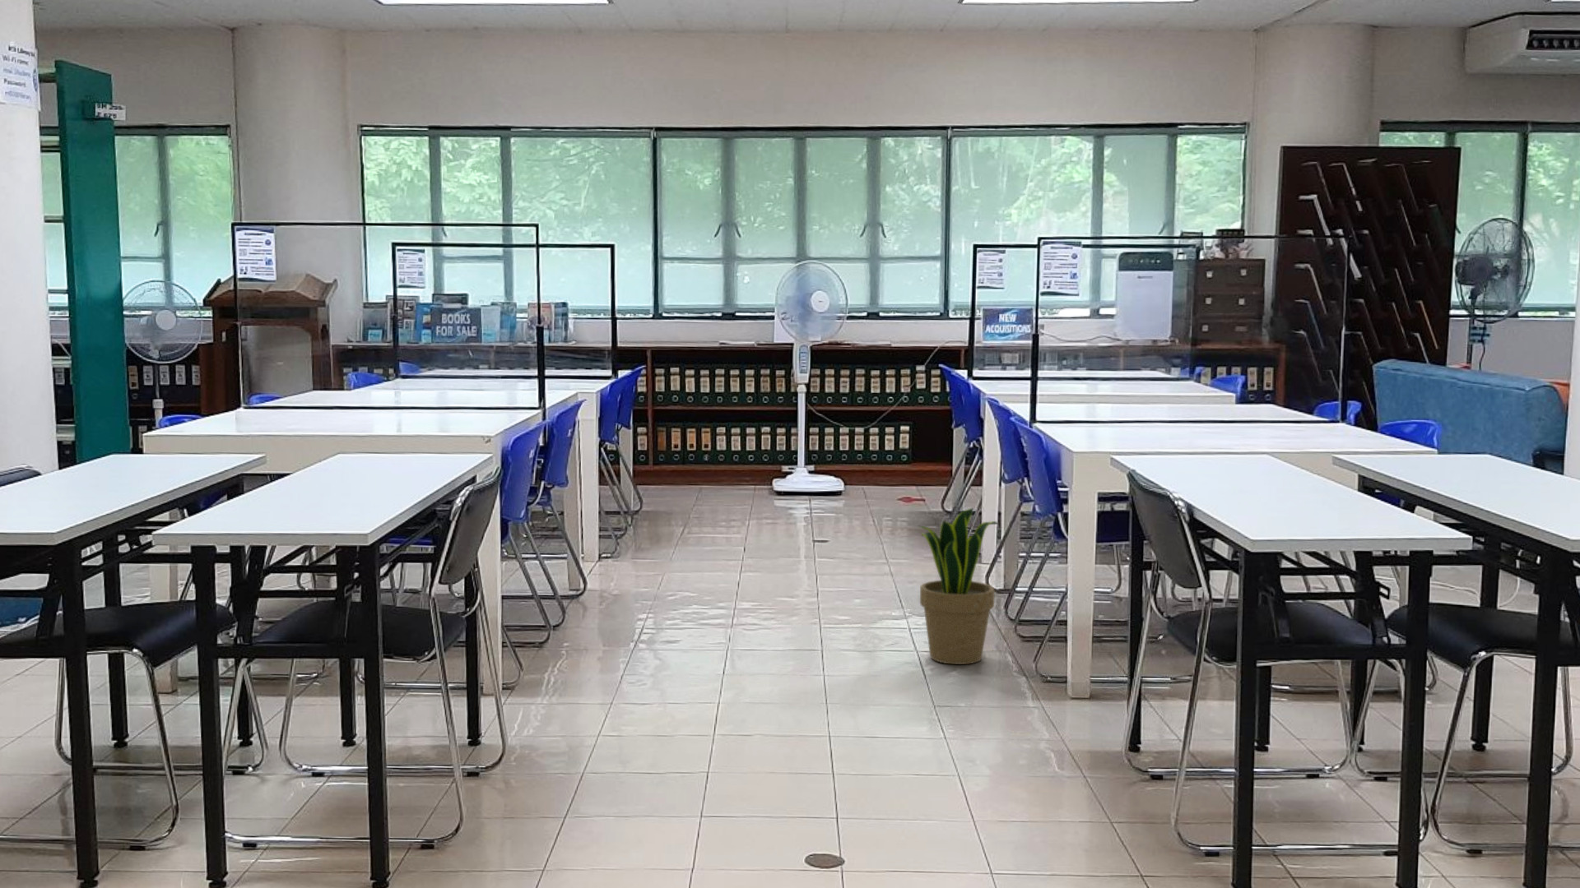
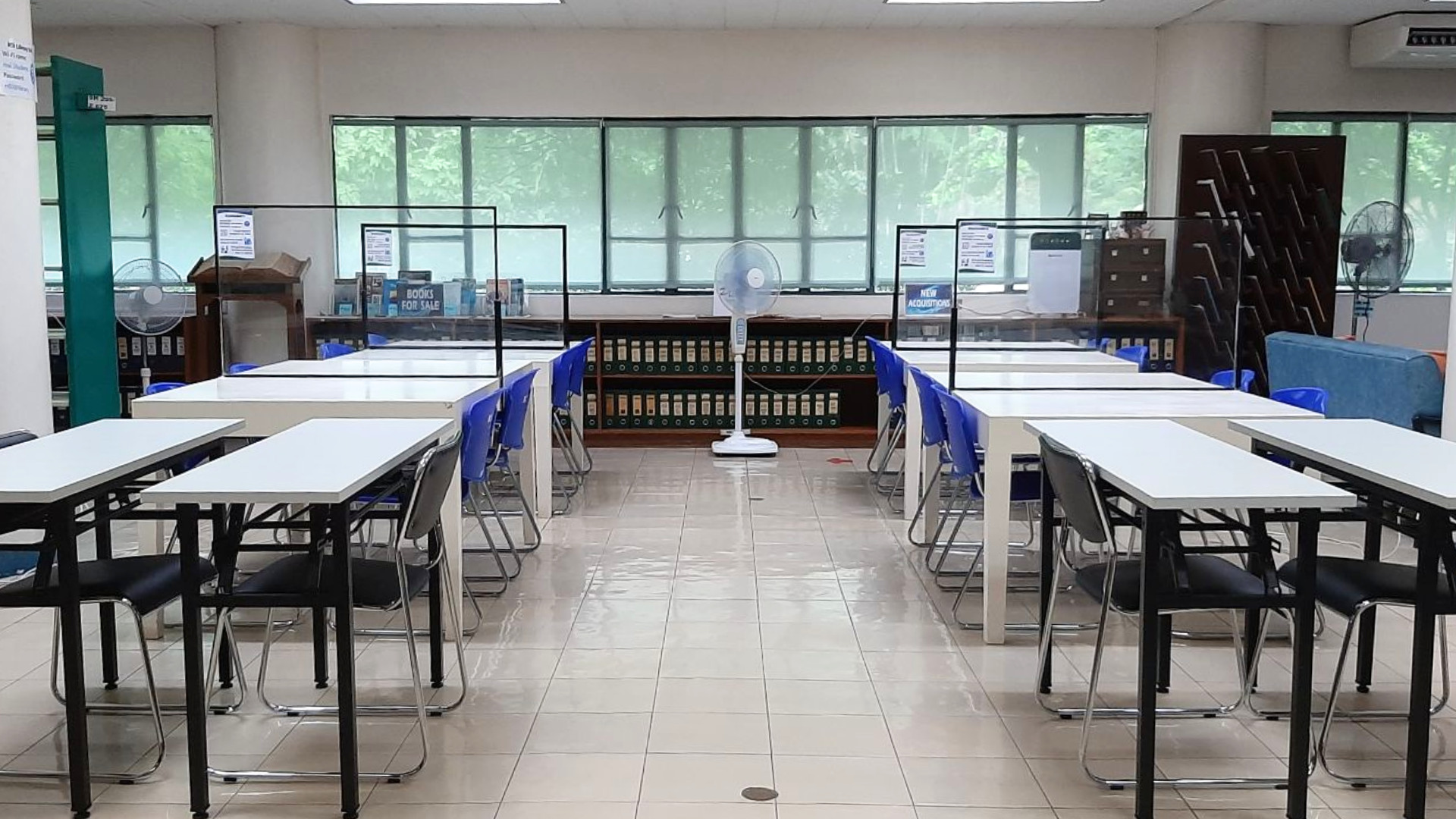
- potted plant [918,507,999,665]
